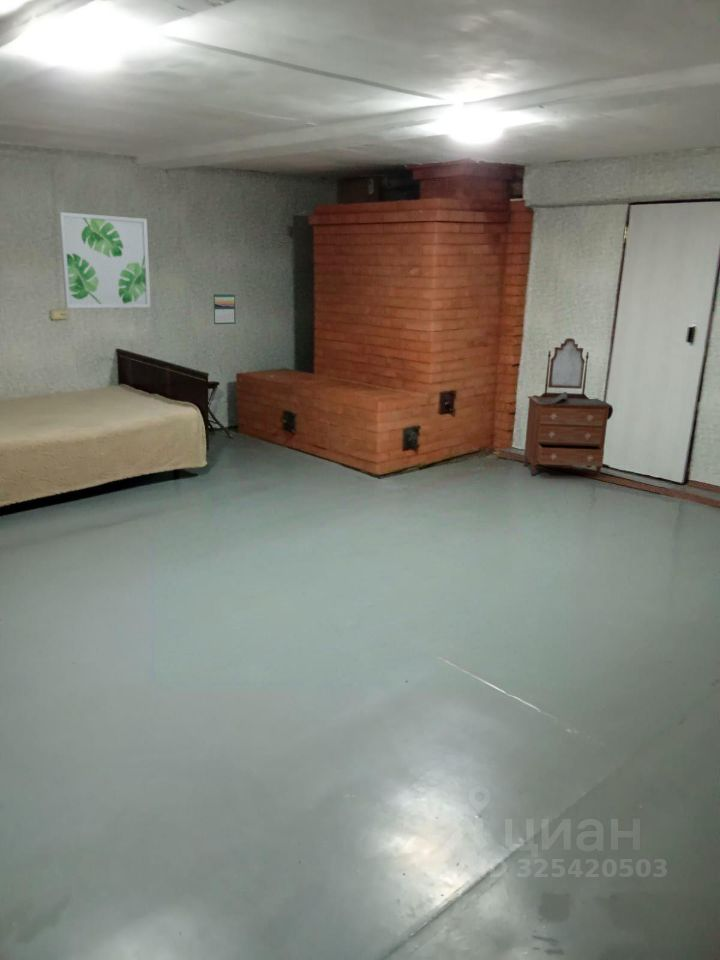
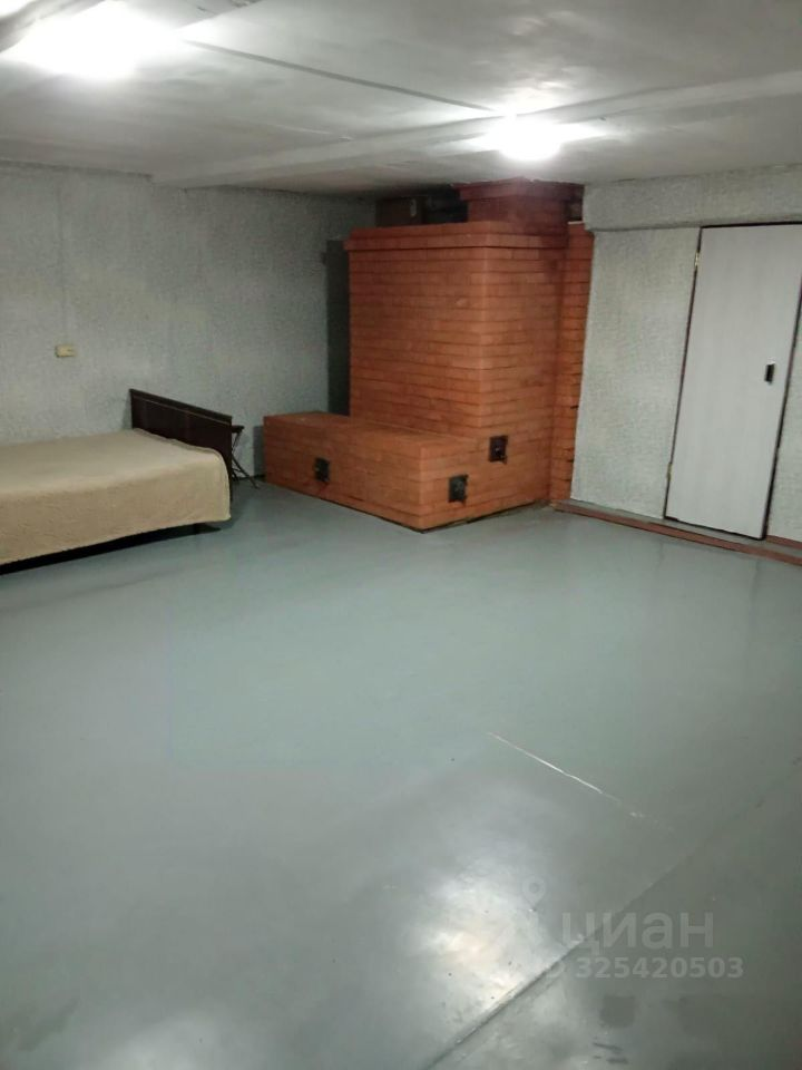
- dresser [523,337,614,478]
- calendar [212,292,236,325]
- wall art [58,211,152,309]
